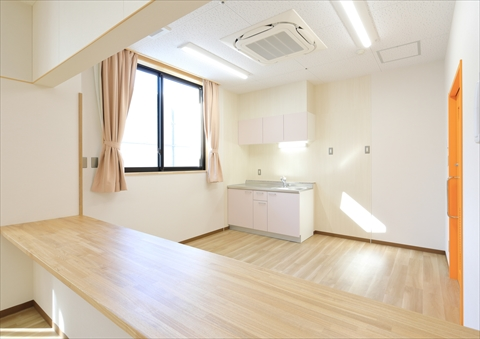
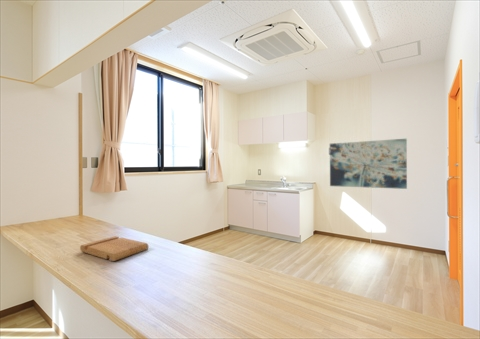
+ cutting board [79,235,149,262]
+ wall art [329,138,408,190]
